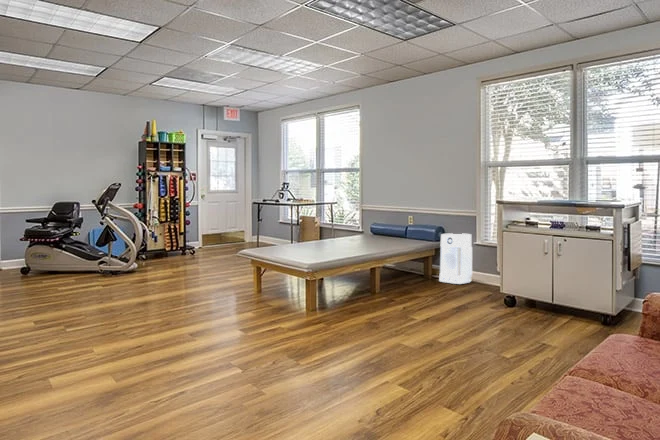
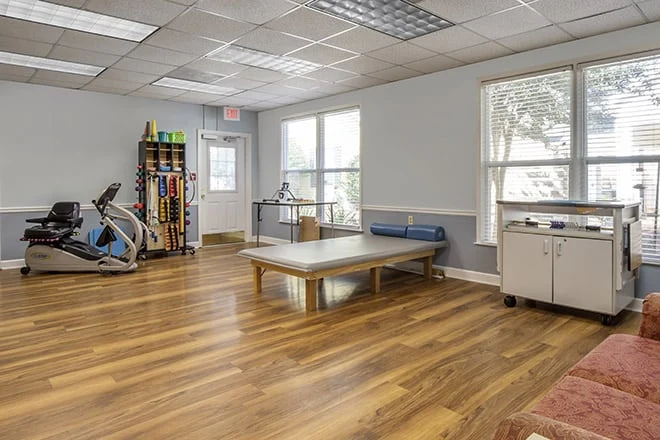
- air purifier [438,232,473,285]
